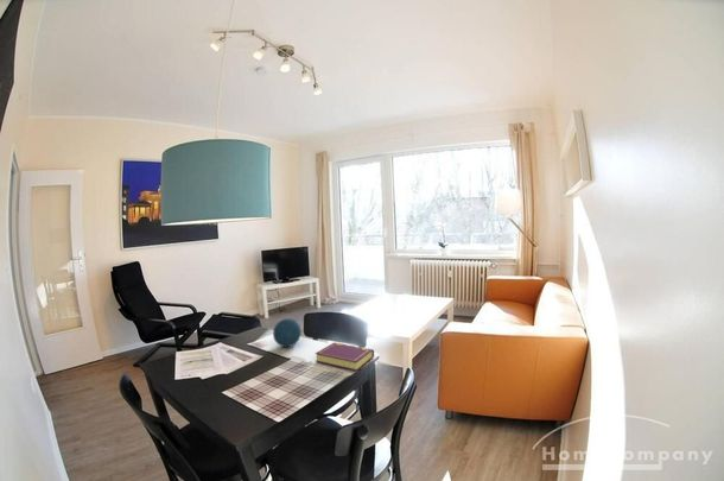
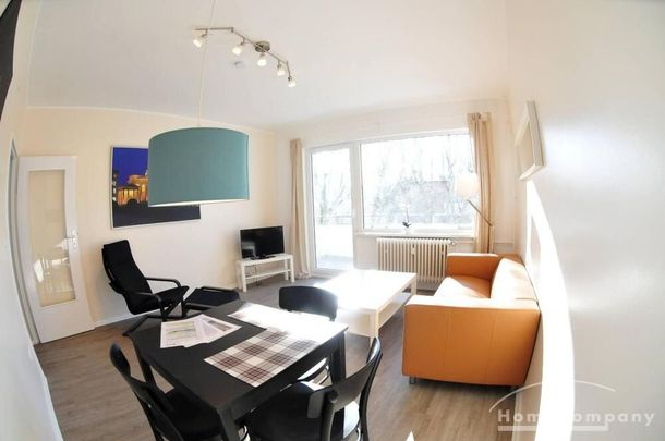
- decorative orb [272,317,303,348]
- book [315,341,375,372]
